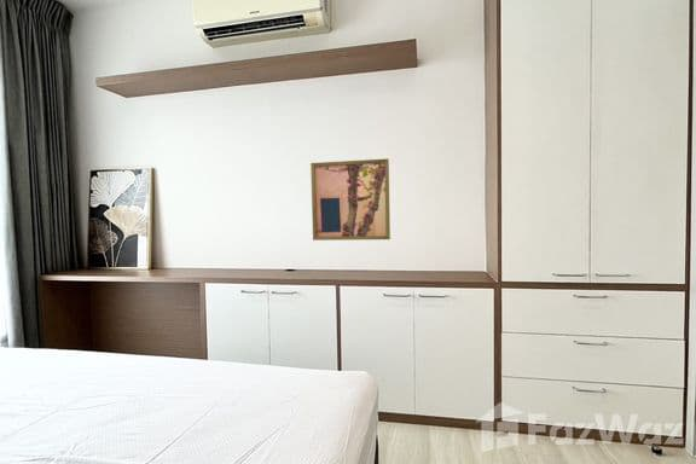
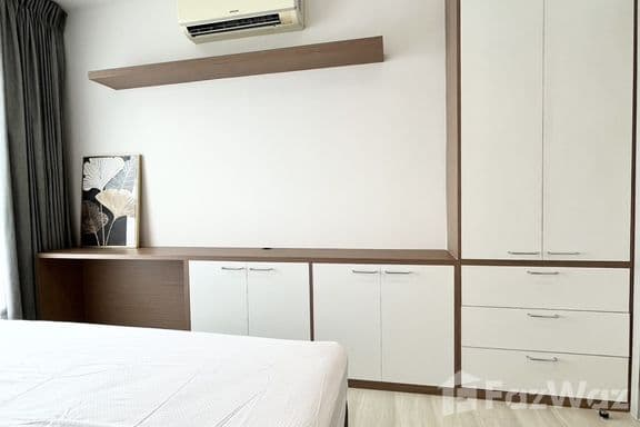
- wall art [309,157,392,242]
